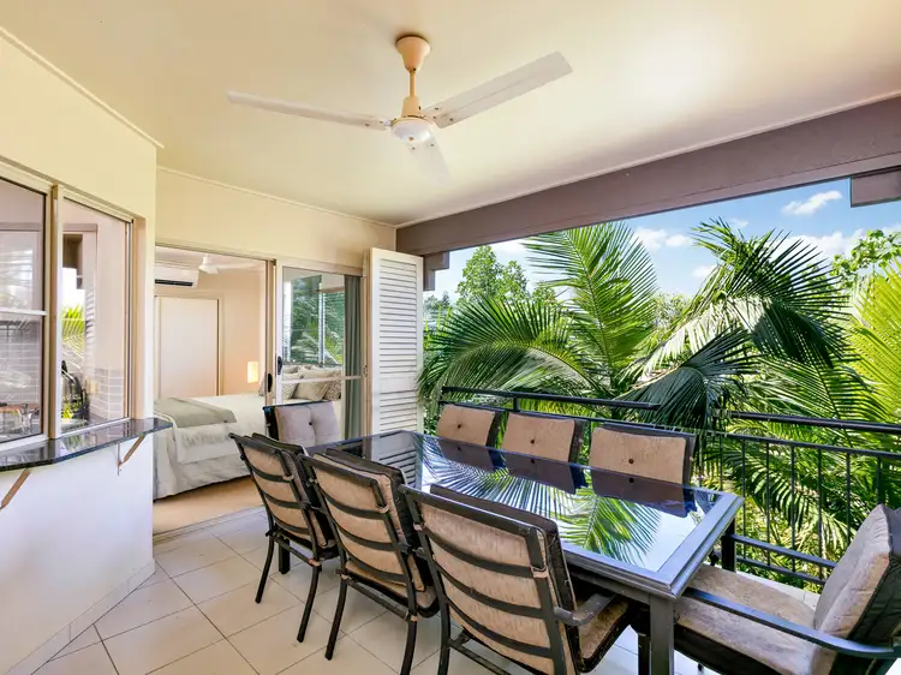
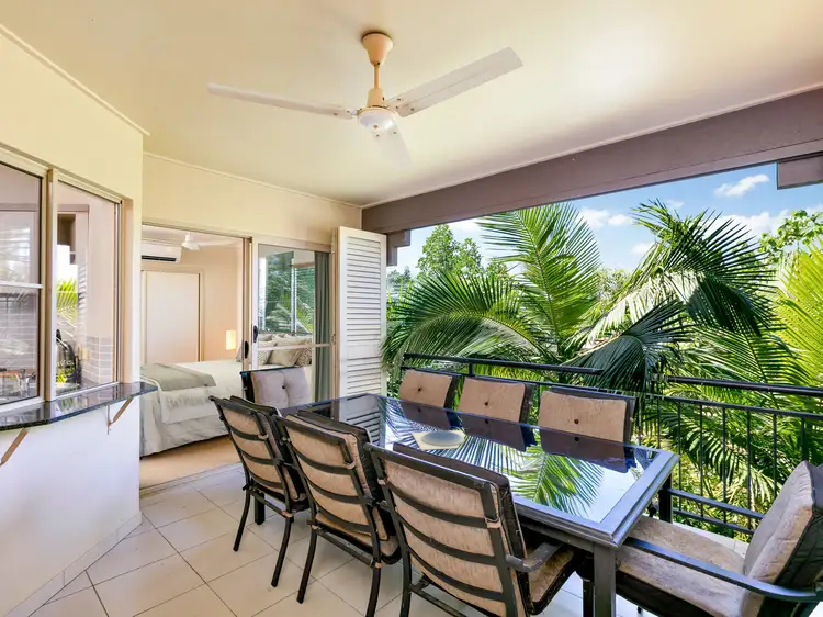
+ plate [410,429,466,451]
